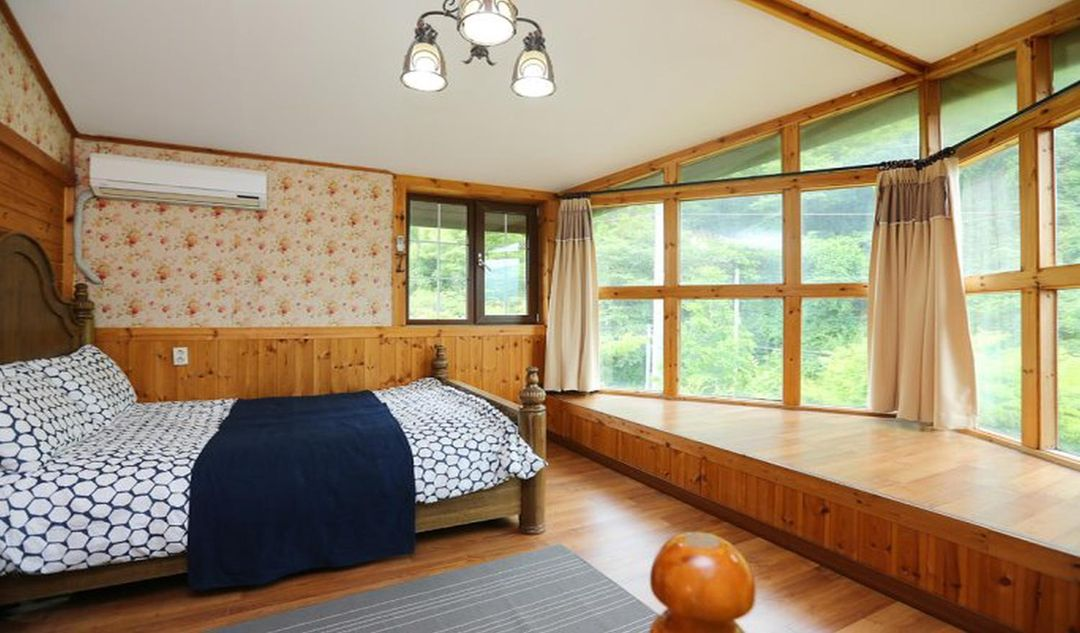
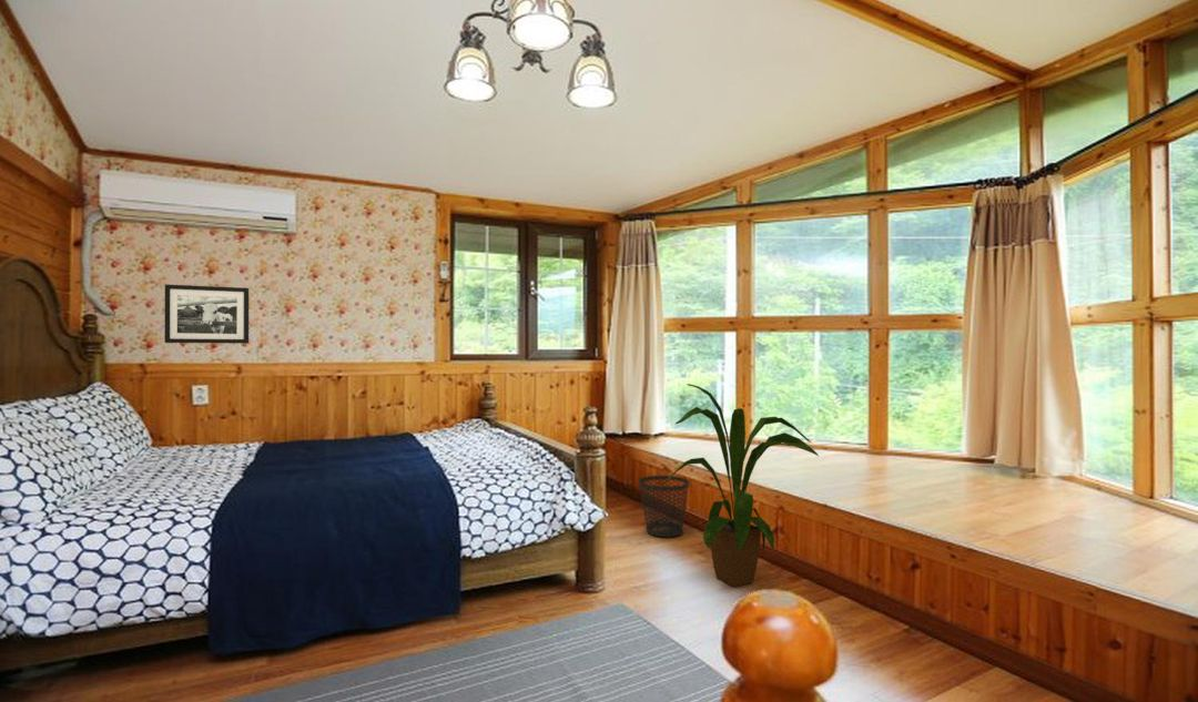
+ wastebasket [638,475,691,539]
+ picture frame [163,284,250,345]
+ house plant [661,383,820,588]
